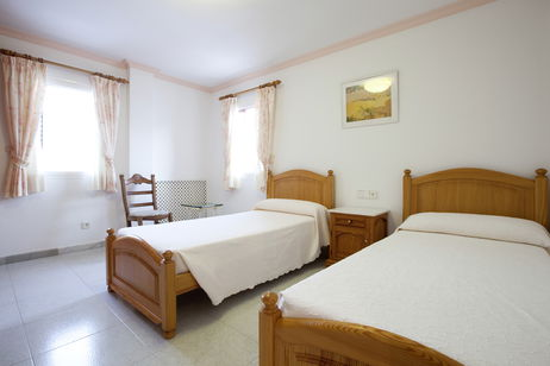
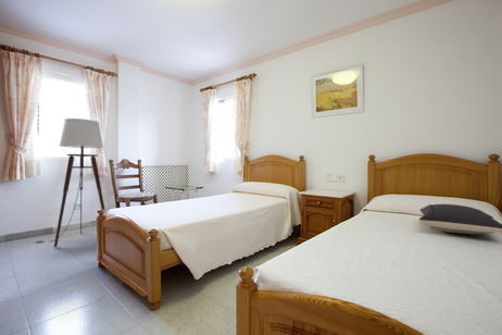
+ pillow [418,203,502,235]
+ floor lamp [35,117,106,248]
